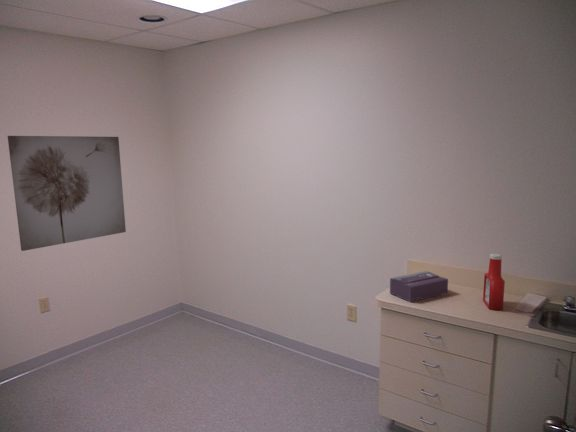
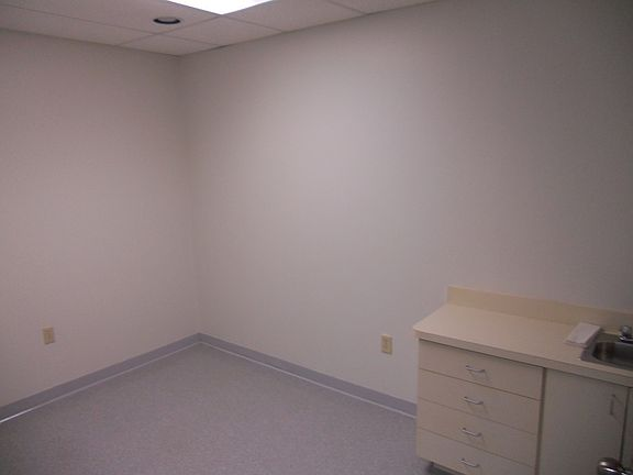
- wall art [7,135,127,252]
- tissue box [389,270,449,303]
- soap bottle [482,253,506,311]
